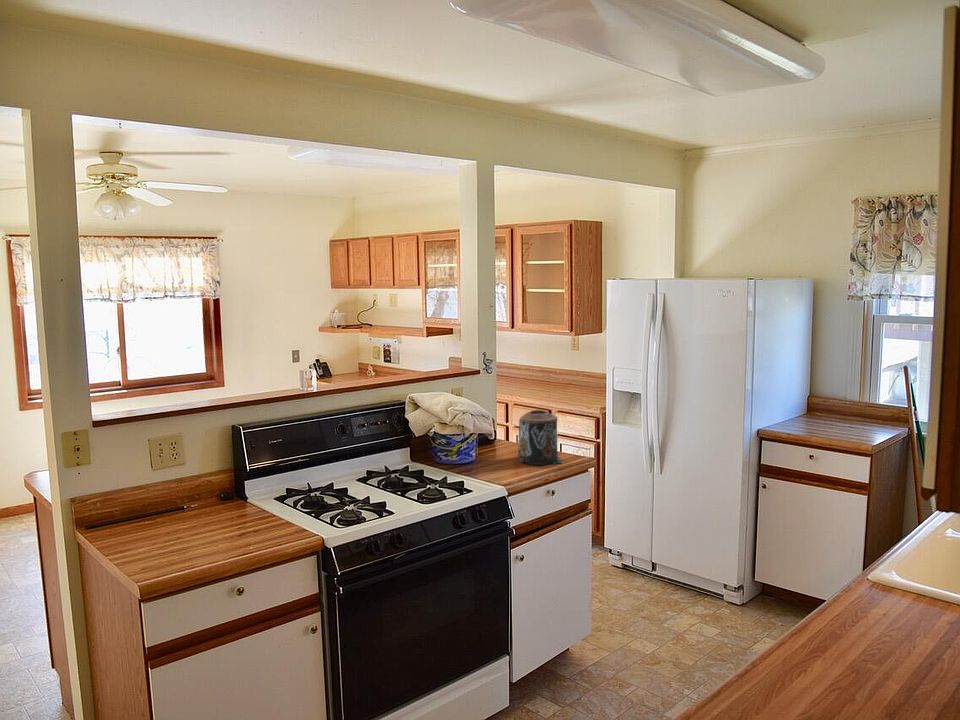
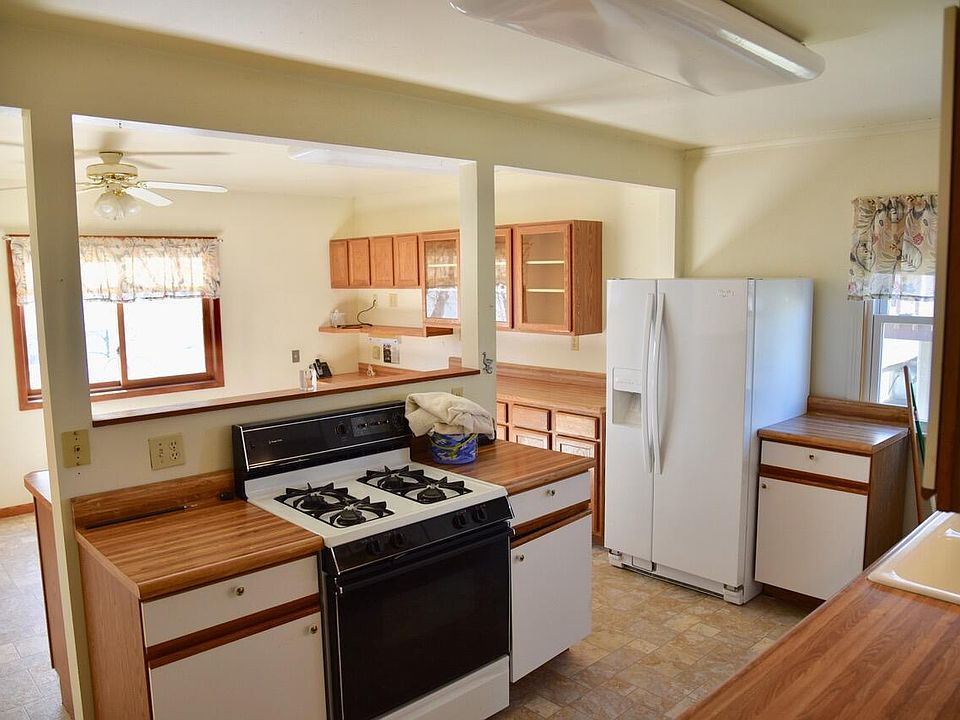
- canister [517,409,564,466]
